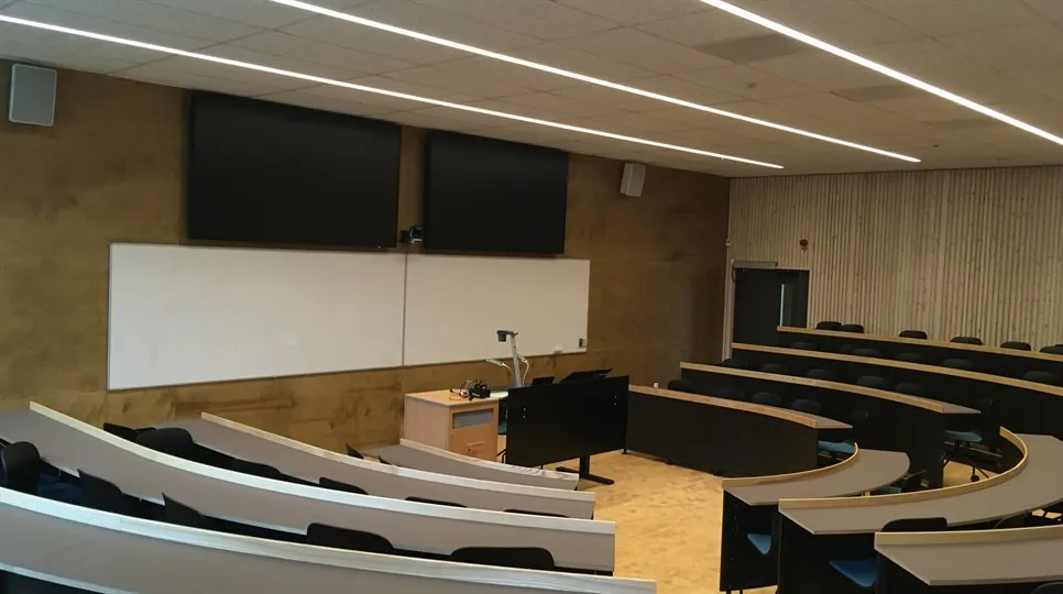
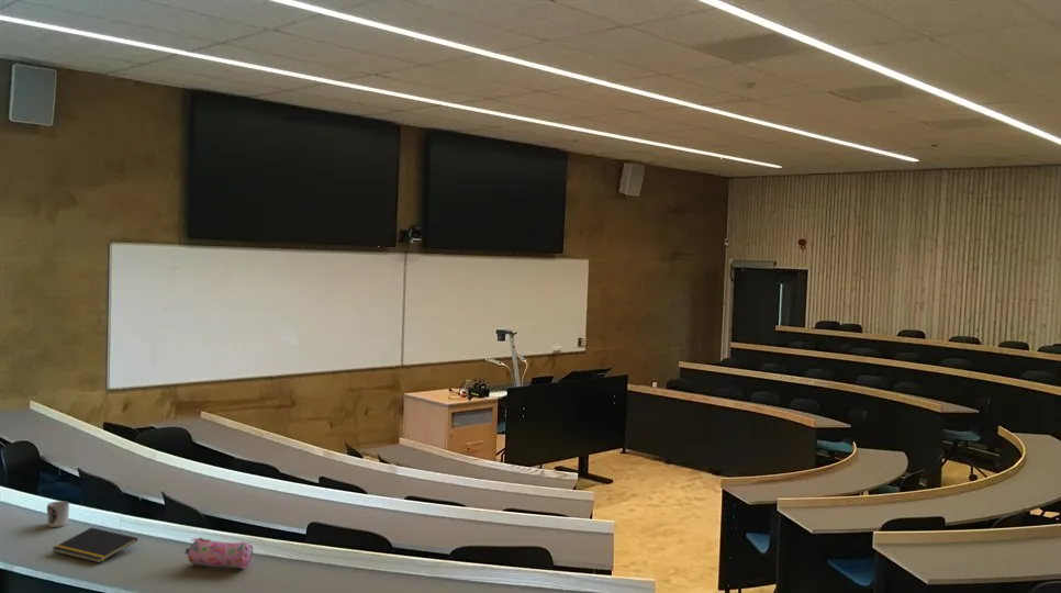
+ cup [46,500,70,528]
+ notepad [52,526,138,563]
+ pencil case [183,537,254,570]
